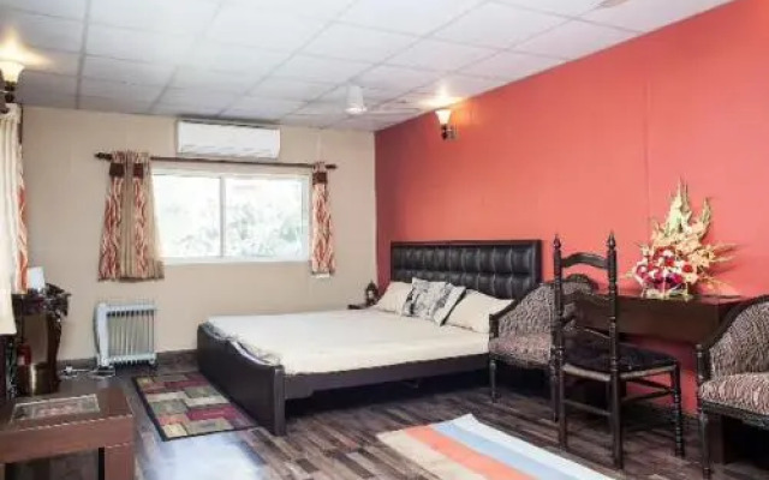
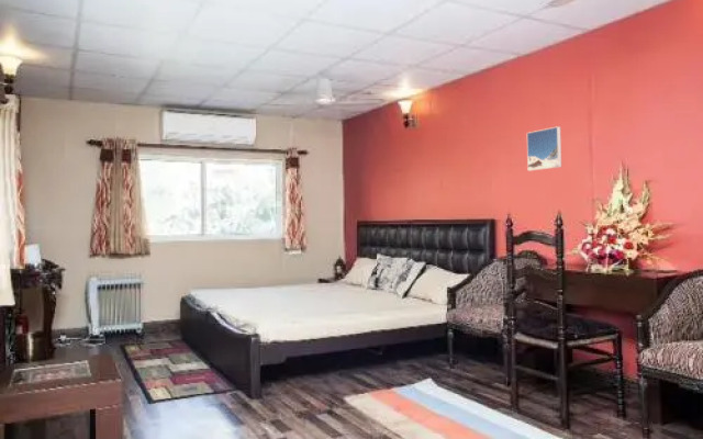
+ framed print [526,125,562,172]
